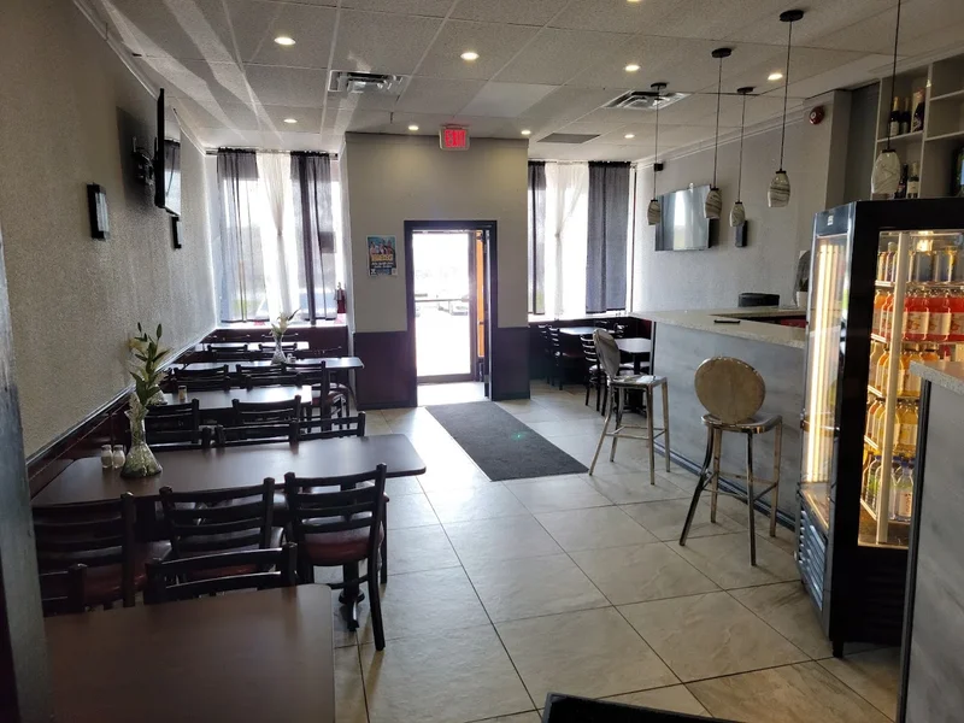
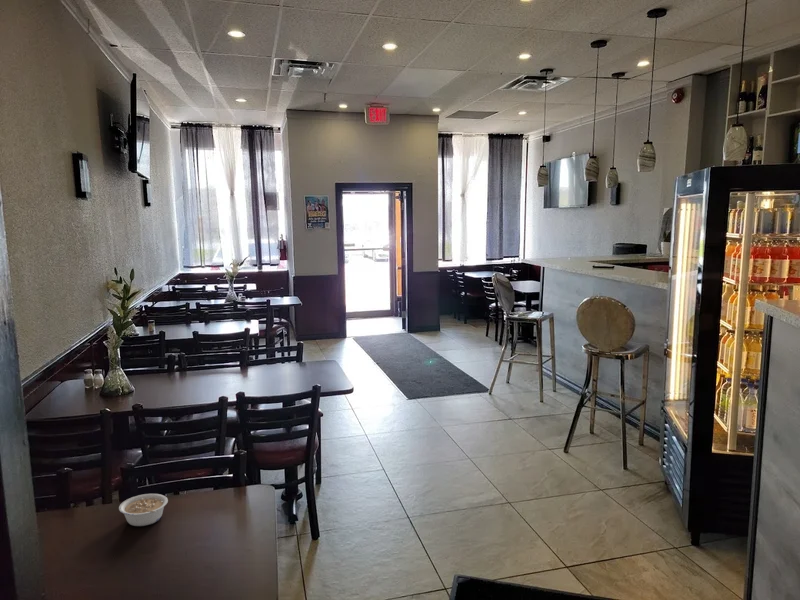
+ legume [118,493,169,527]
